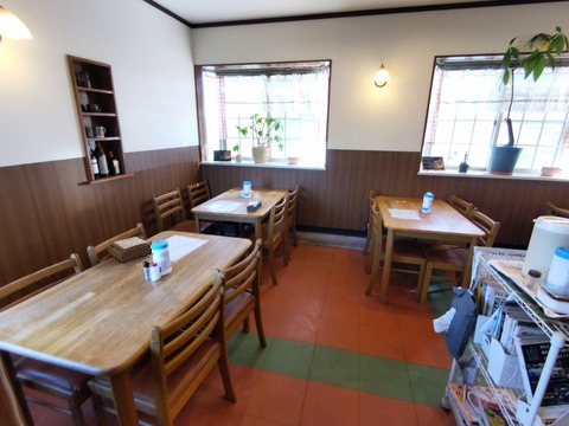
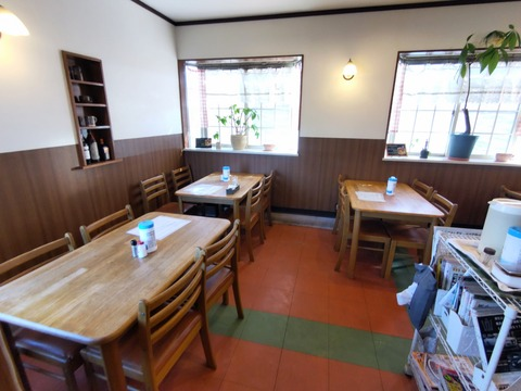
- napkin holder [106,235,153,264]
